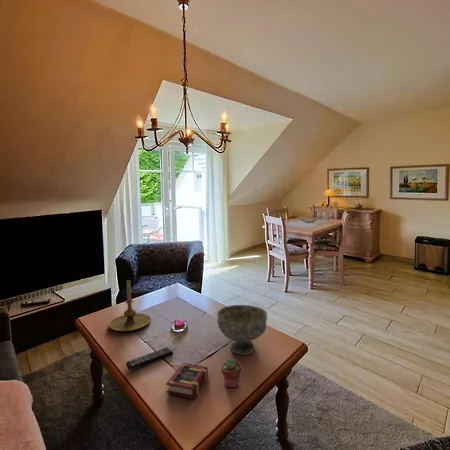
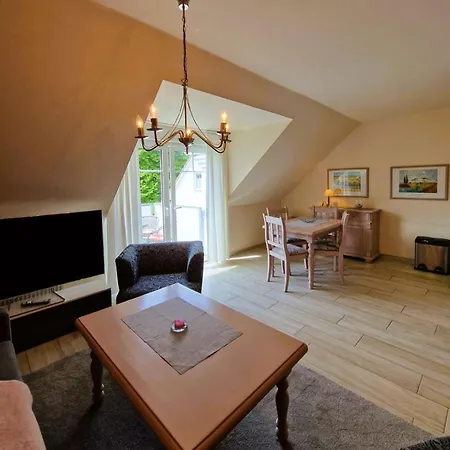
- potted succulent [220,358,242,389]
- remote control [125,346,174,371]
- book [165,362,209,400]
- decorative bowl [216,304,268,355]
- candle holder [108,279,152,332]
